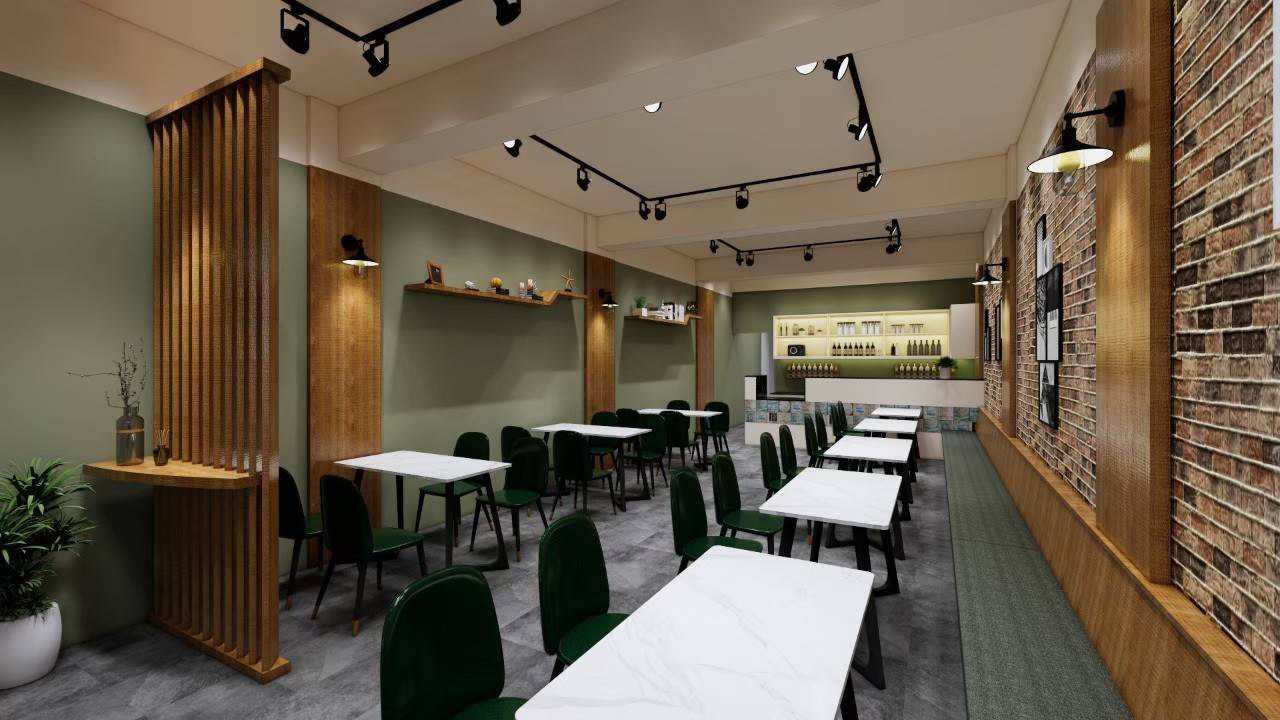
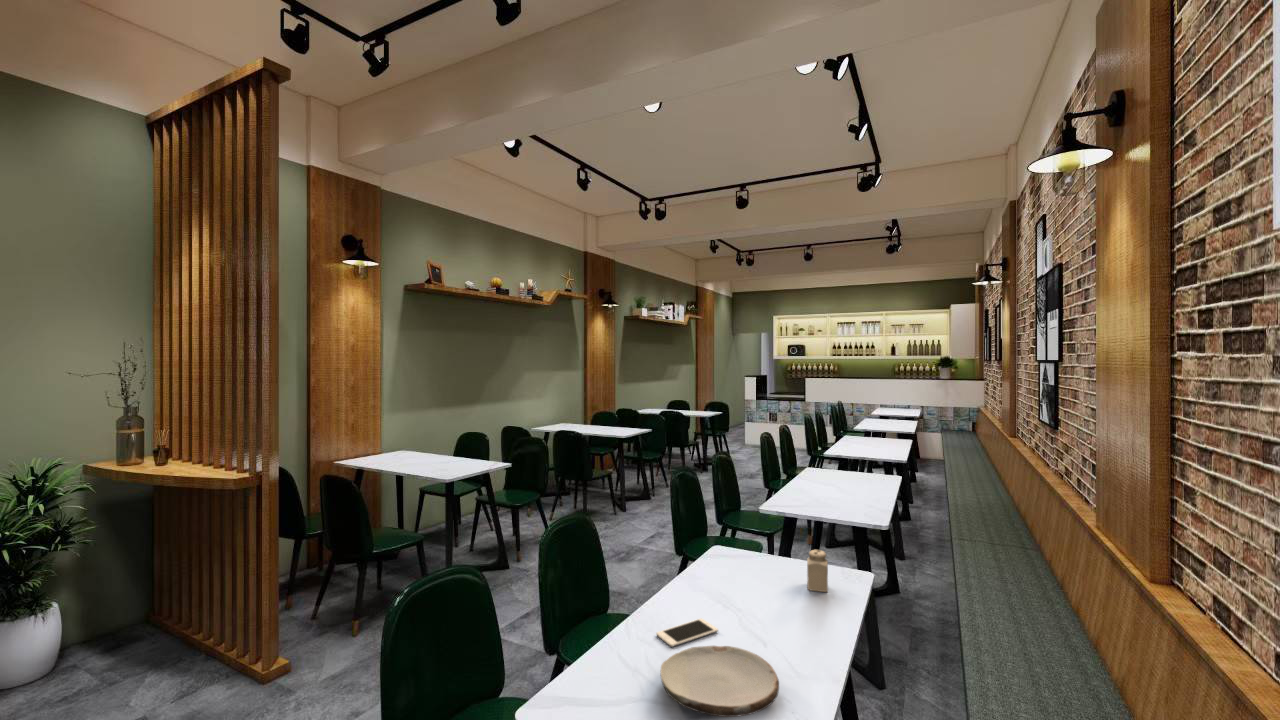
+ cell phone [655,617,719,648]
+ salt shaker [806,549,829,593]
+ plate [659,645,780,718]
